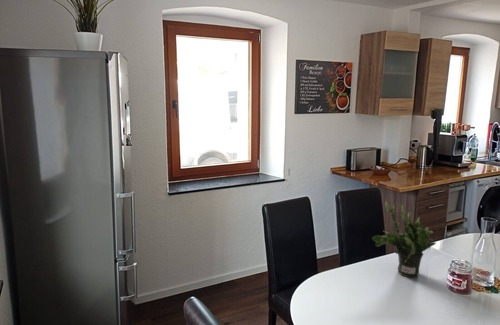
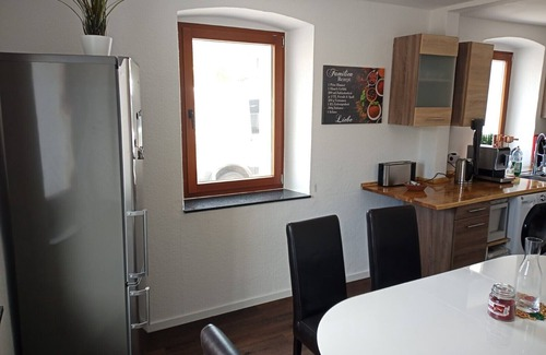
- potted plant [371,200,437,279]
